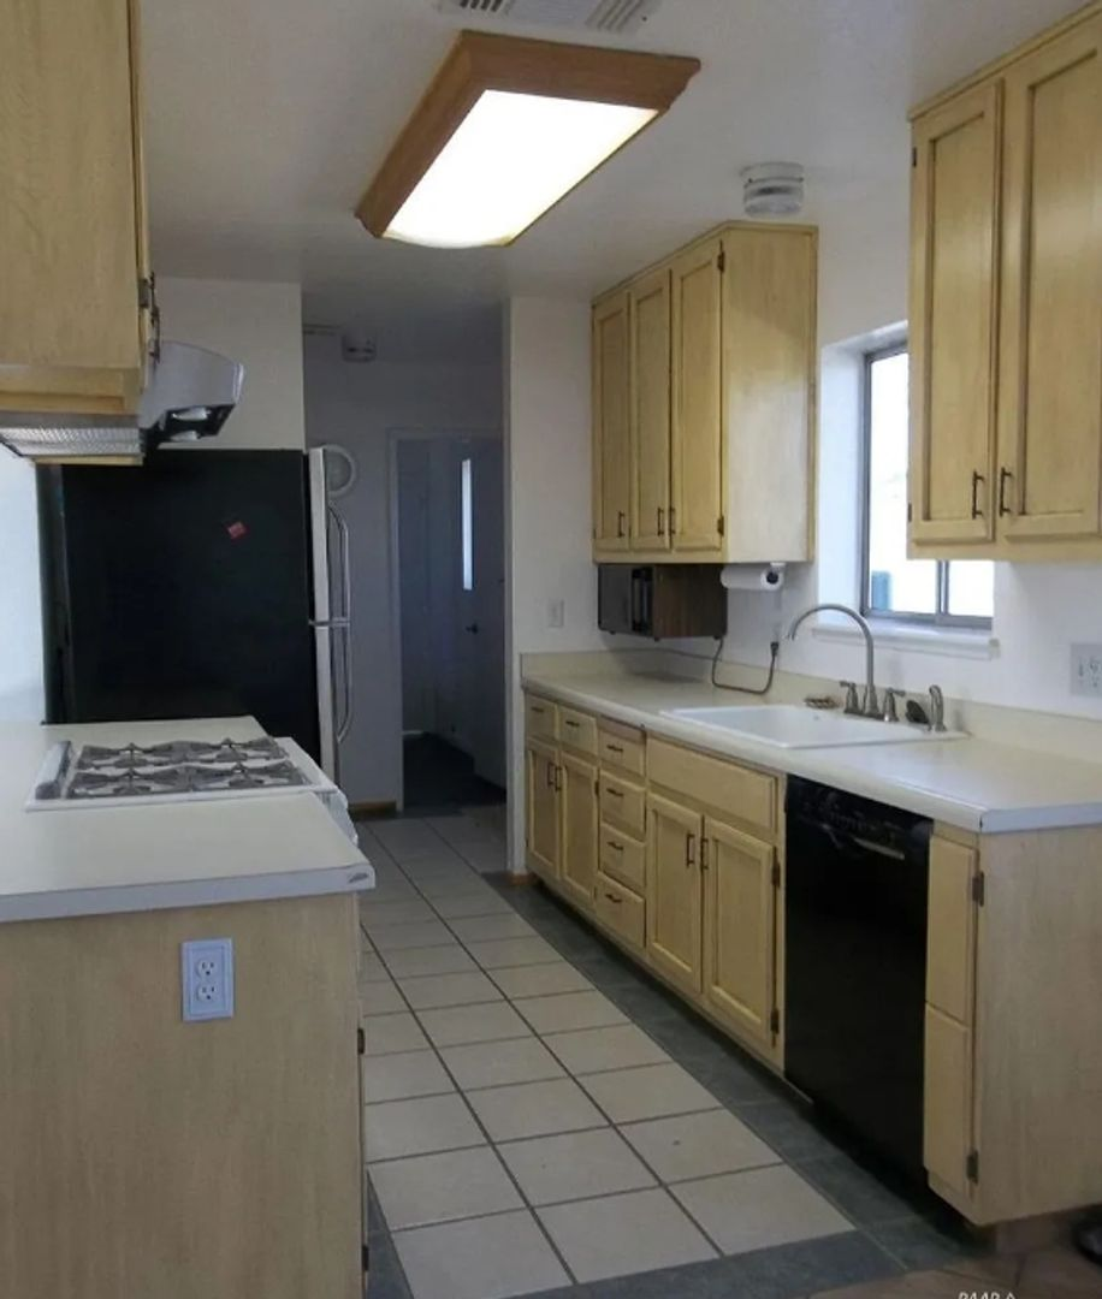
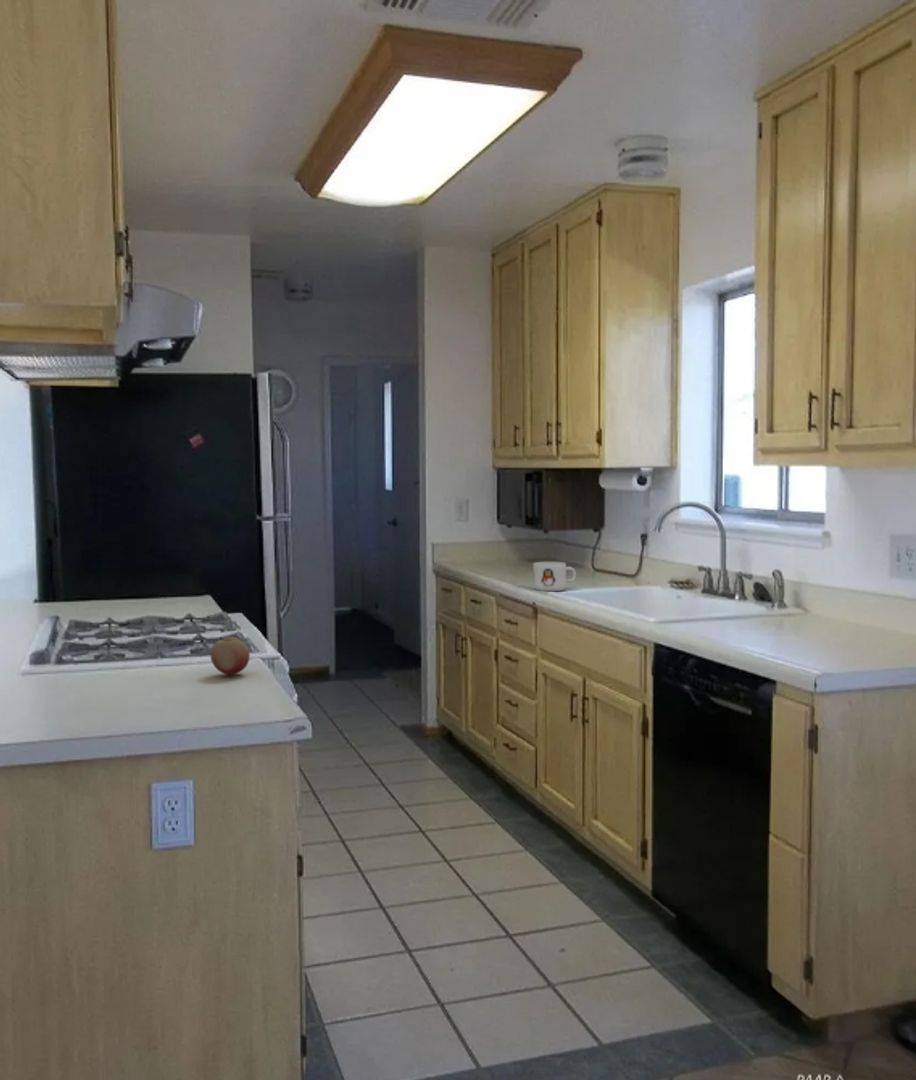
+ fruit [210,636,251,676]
+ mug [532,561,577,592]
